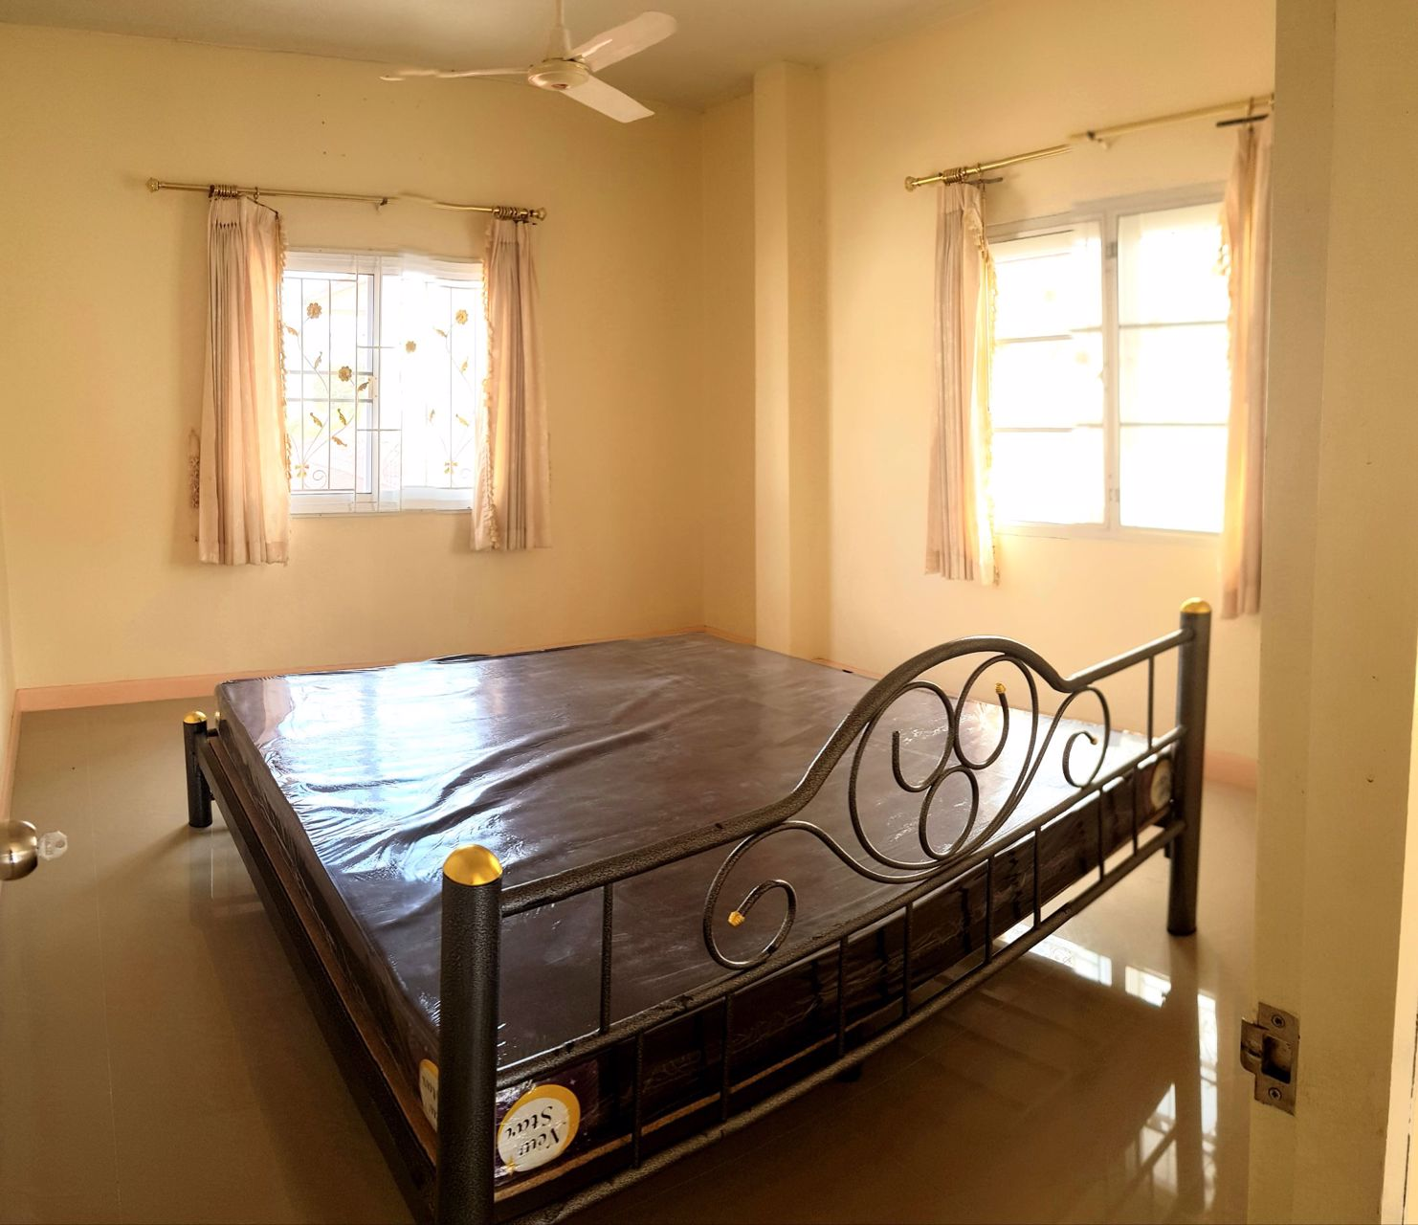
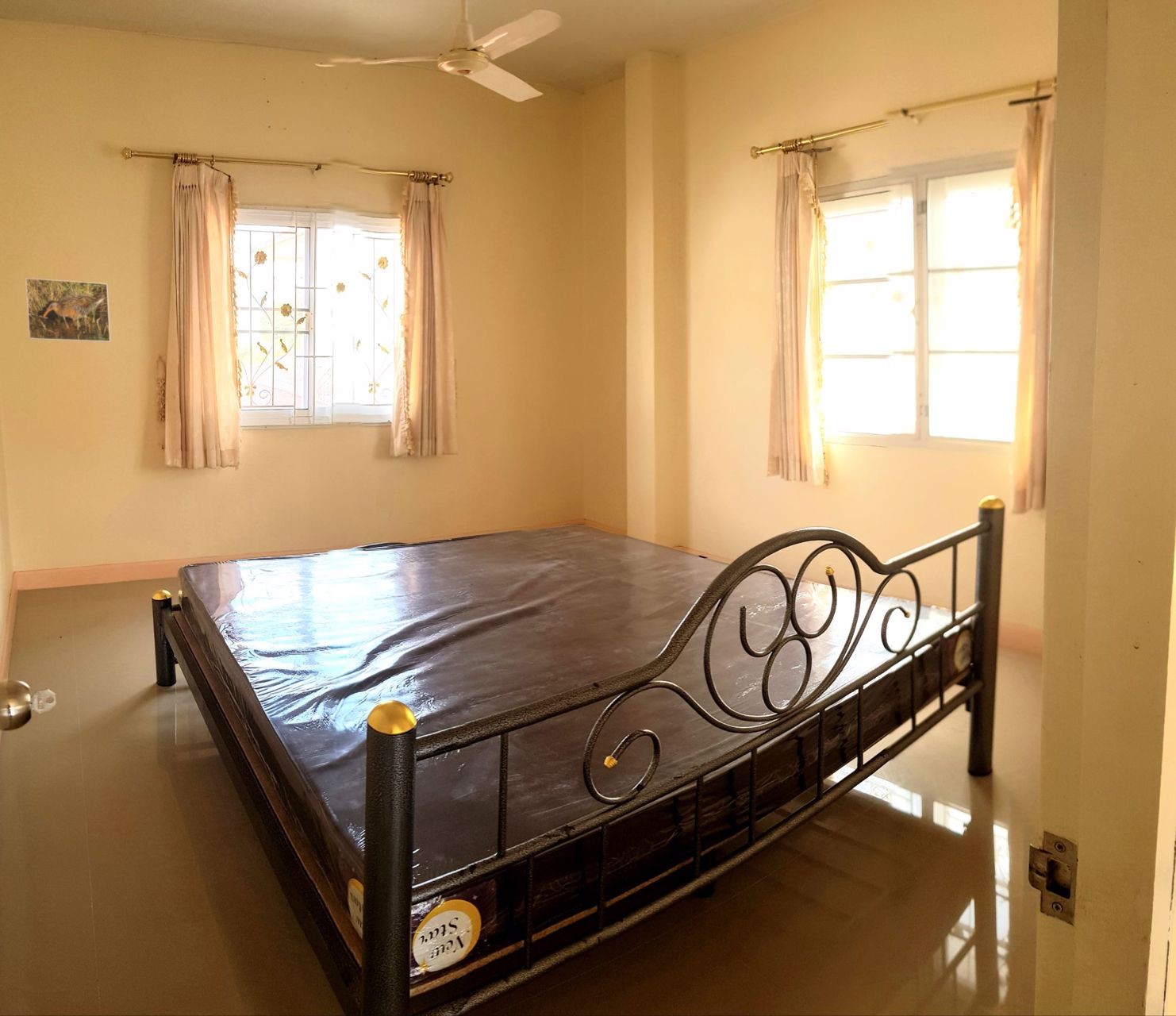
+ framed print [25,277,111,343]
